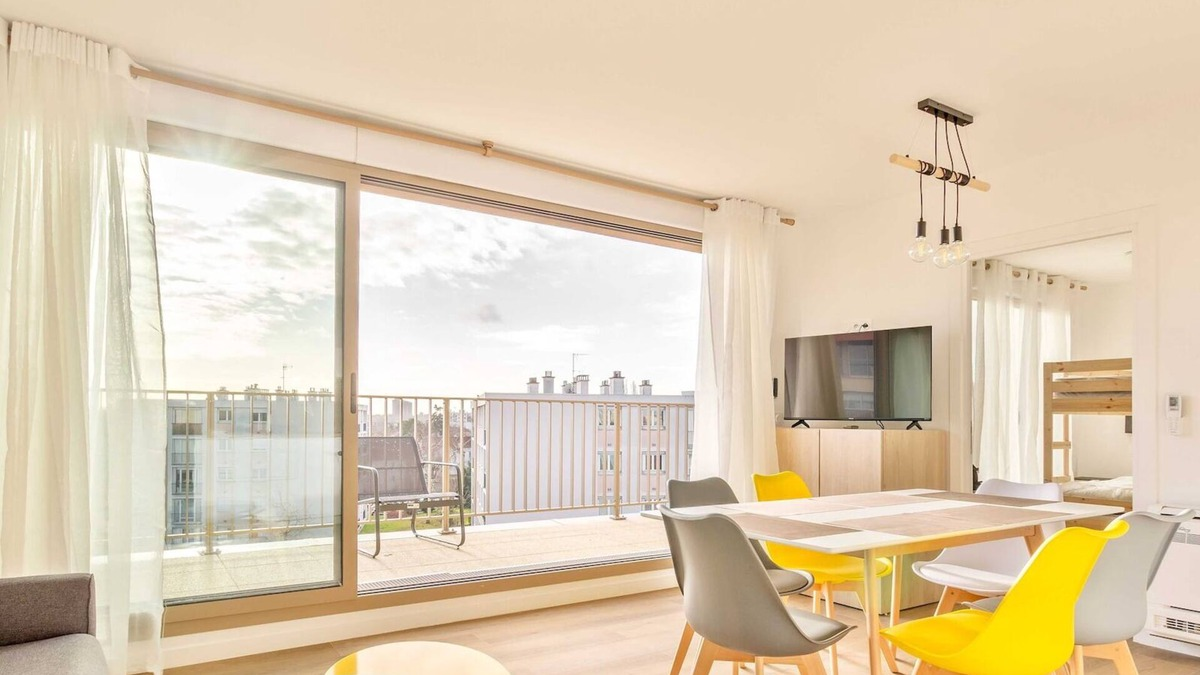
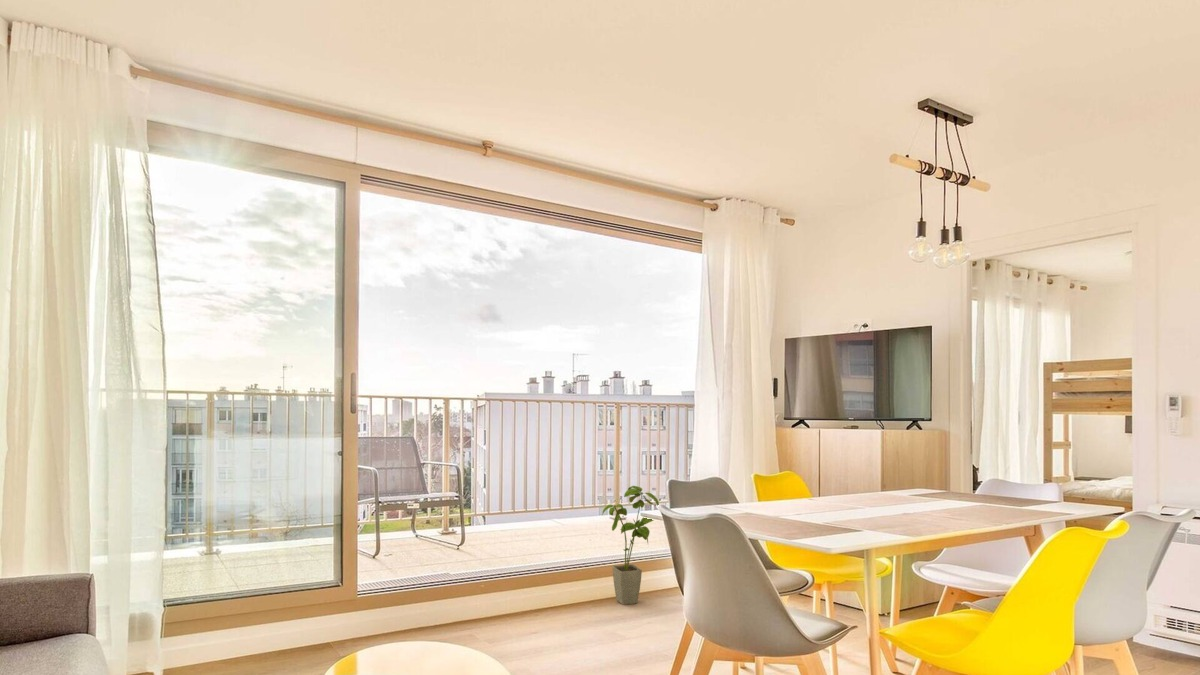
+ house plant [601,485,660,606]
